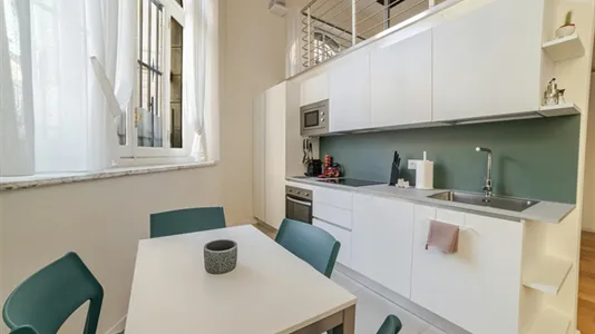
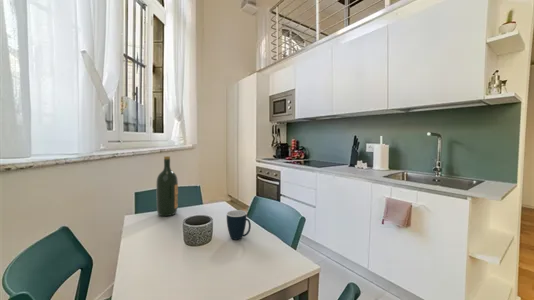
+ wine bottle [155,155,179,217]
+ mug [226,209,252,241]
